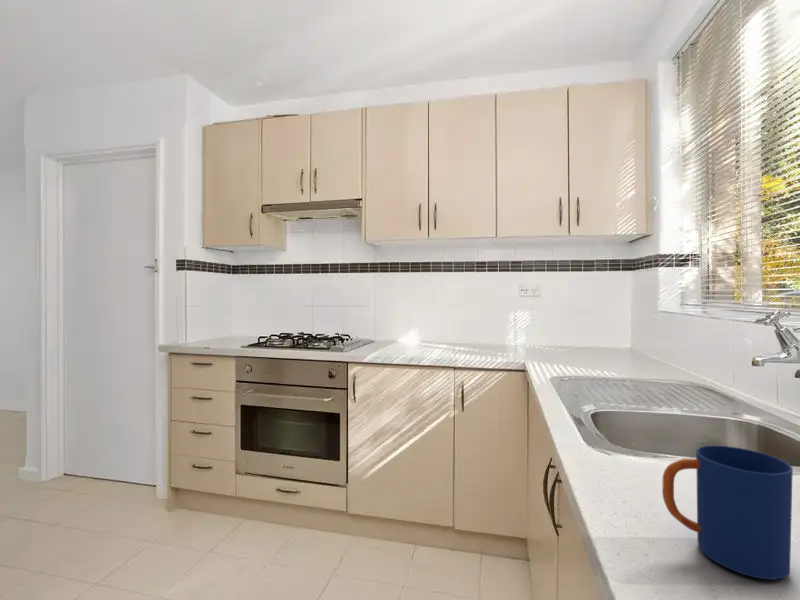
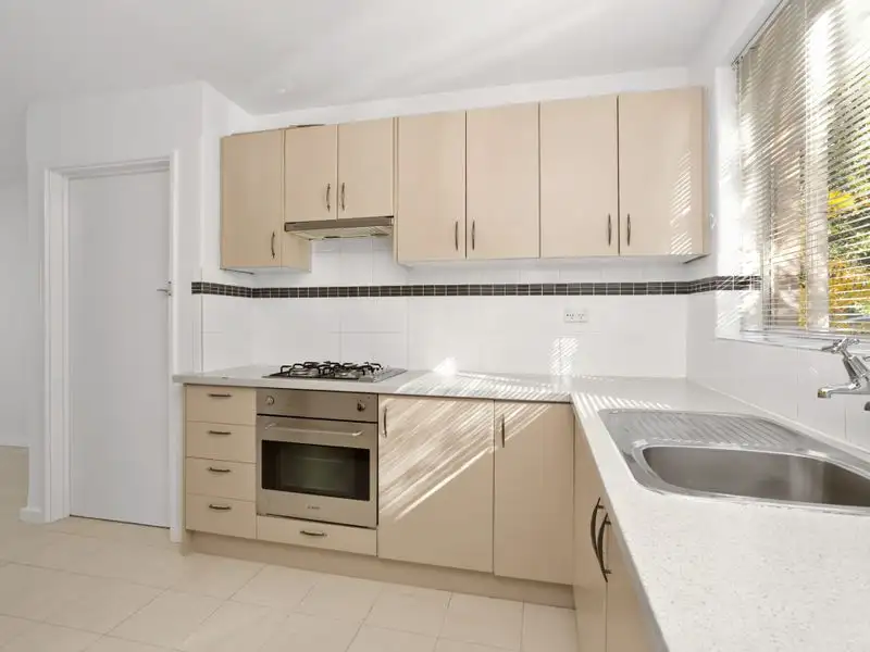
- mug [661,445,794,581]
